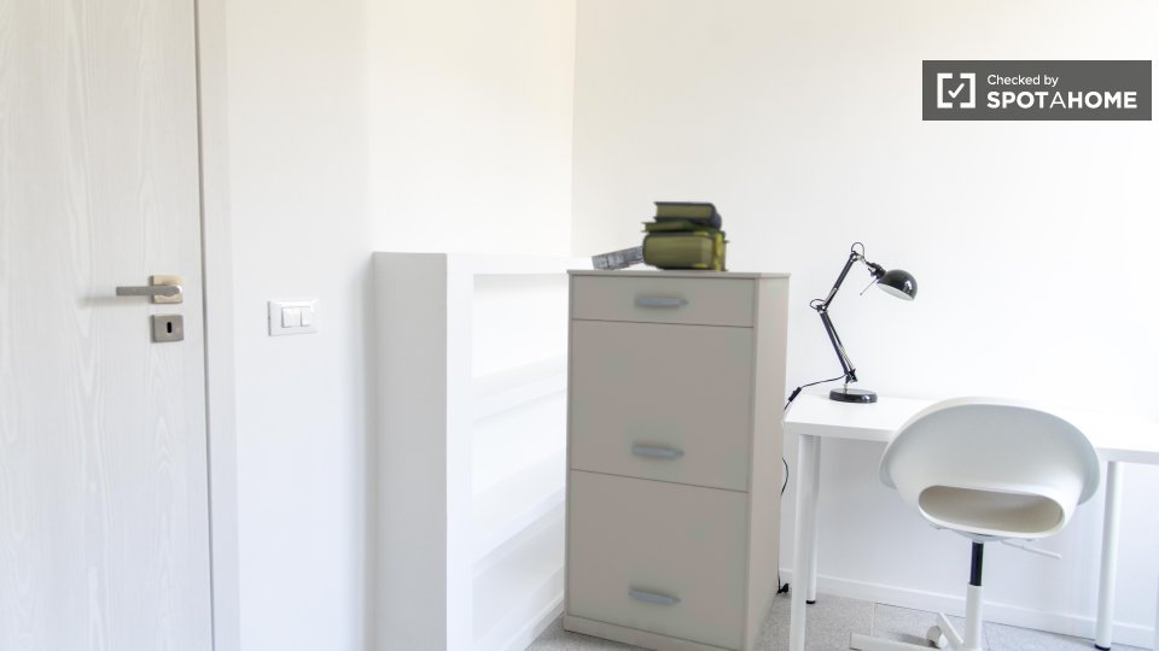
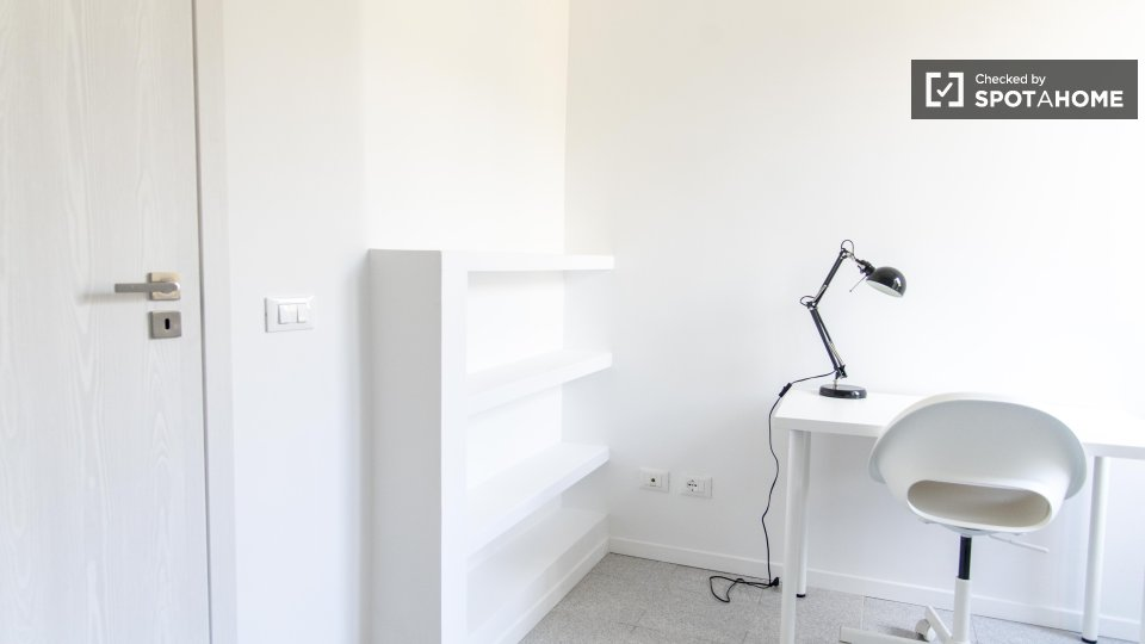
- stack of books [639,200,732,272]
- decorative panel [590,245,643,270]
- filing cabinet [563,269,792,651]
